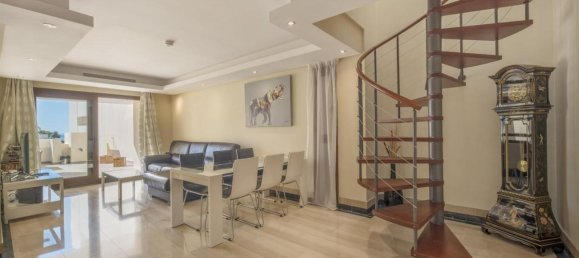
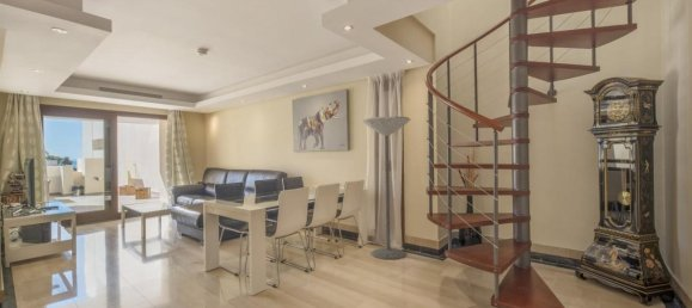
+ floor lamp [361,116,411,260]
